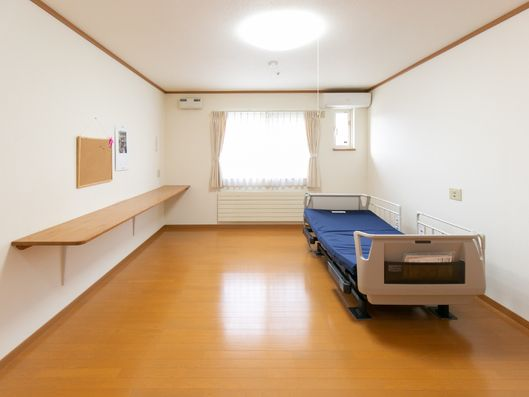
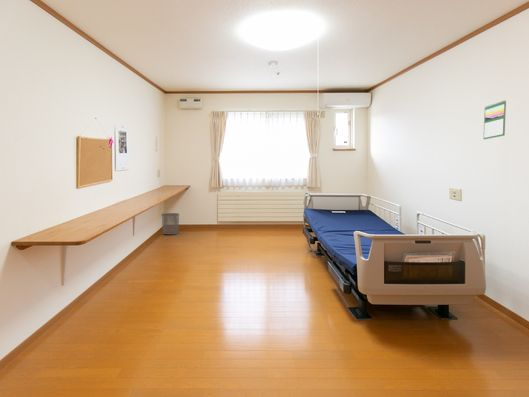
+ calendar [483,99,507,140]
+ waste bin [161,212,180,235]
